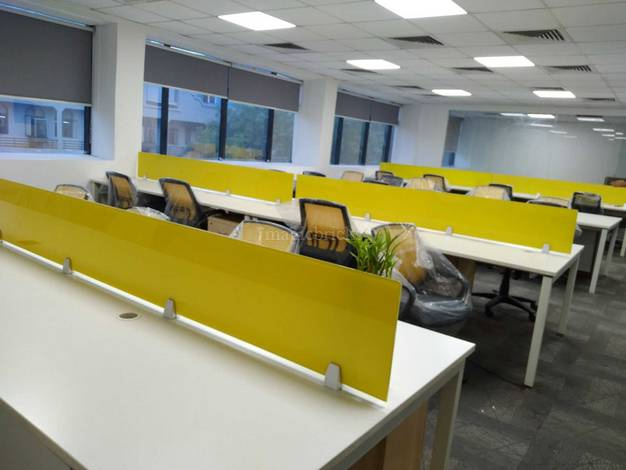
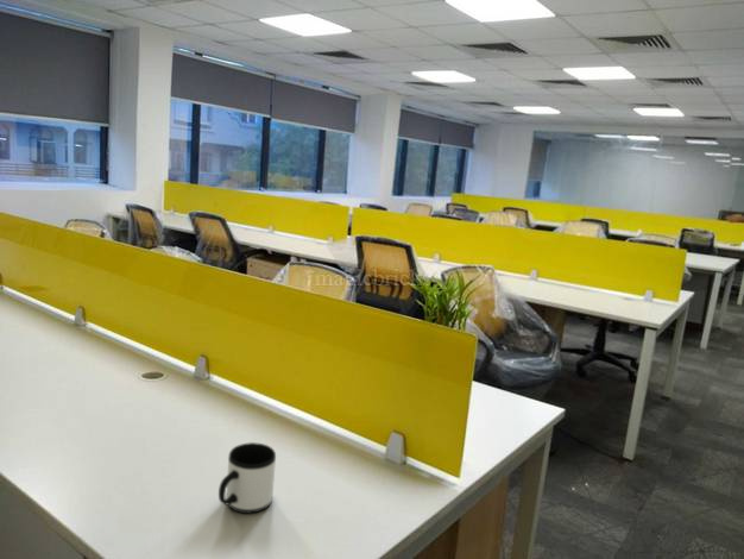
+ mug [217,441,277,515]
